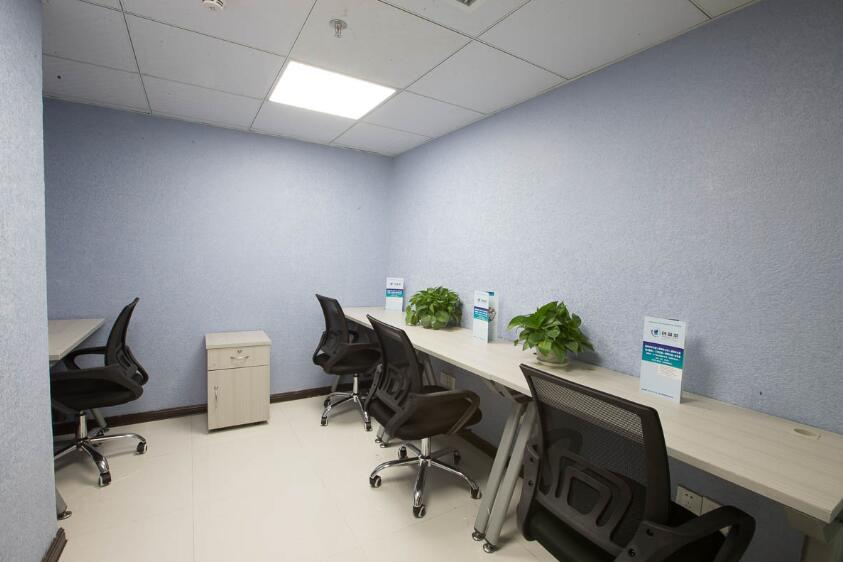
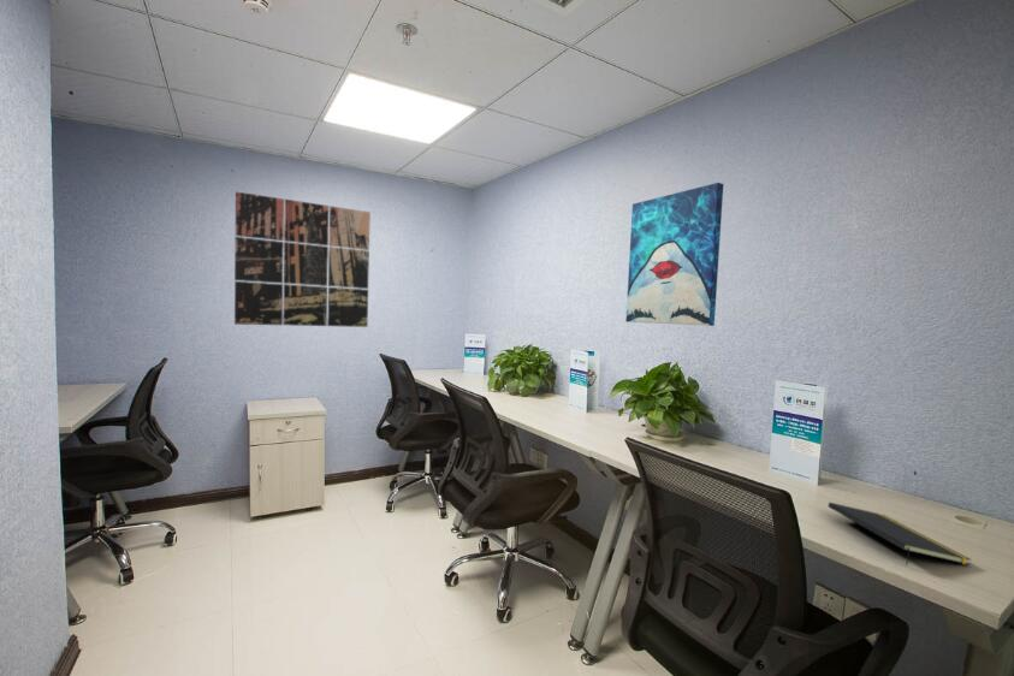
+ notepad [826,502,973,567]
+ wall art [233,190,372,328]
+ wall art [624,182,724,327]
